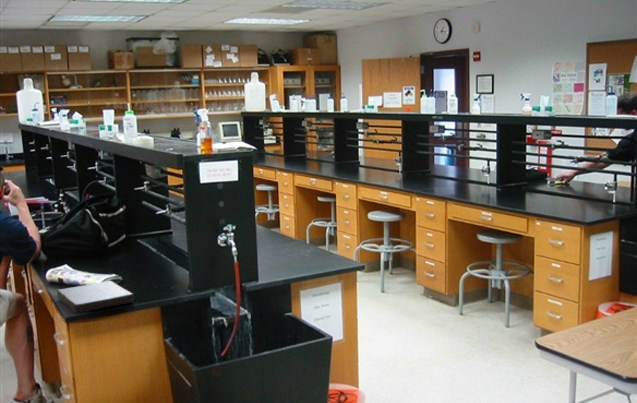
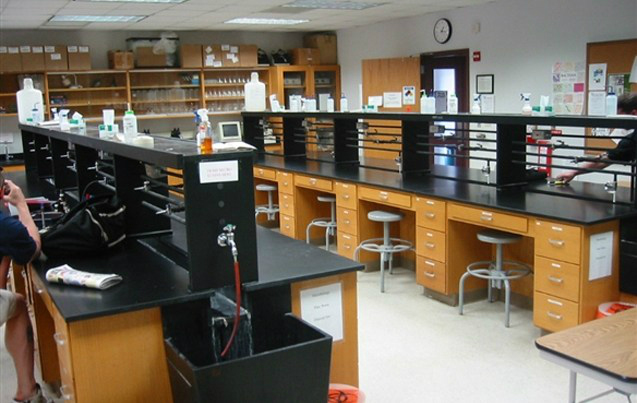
- book [56,280,135,315]
